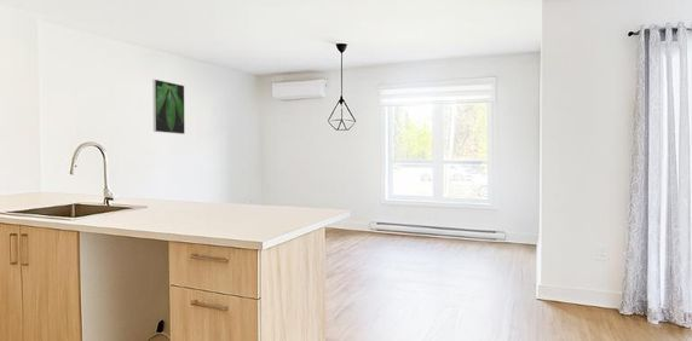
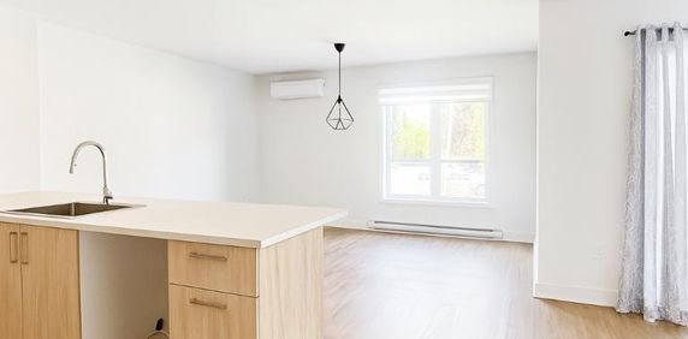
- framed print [151,79,186,135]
